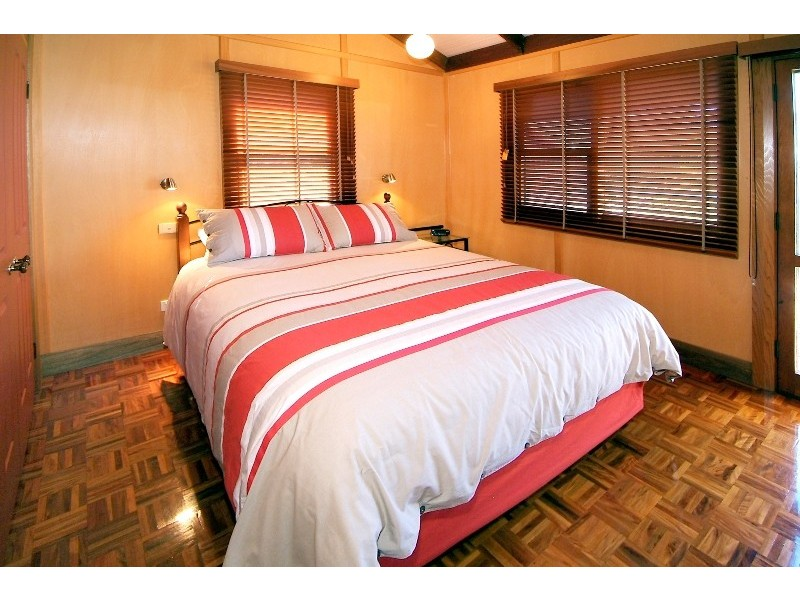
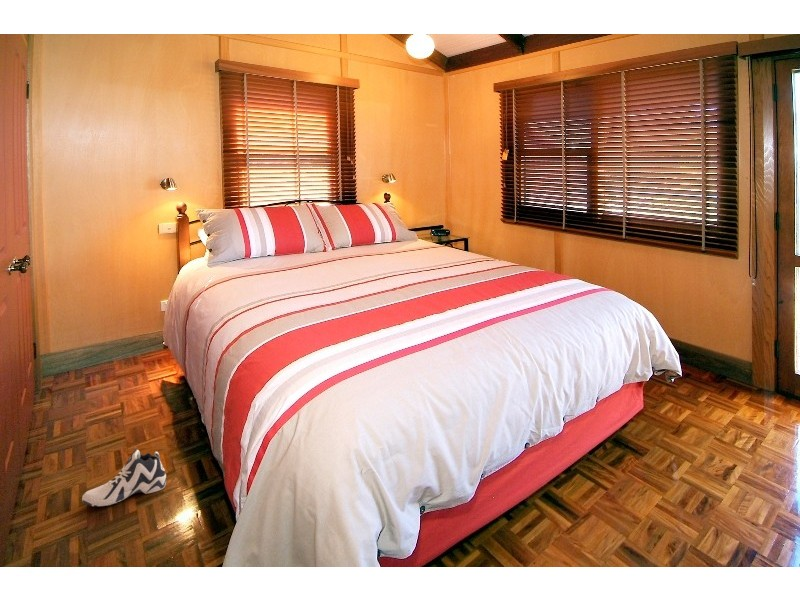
+ sneaker [81,446,167,507]
